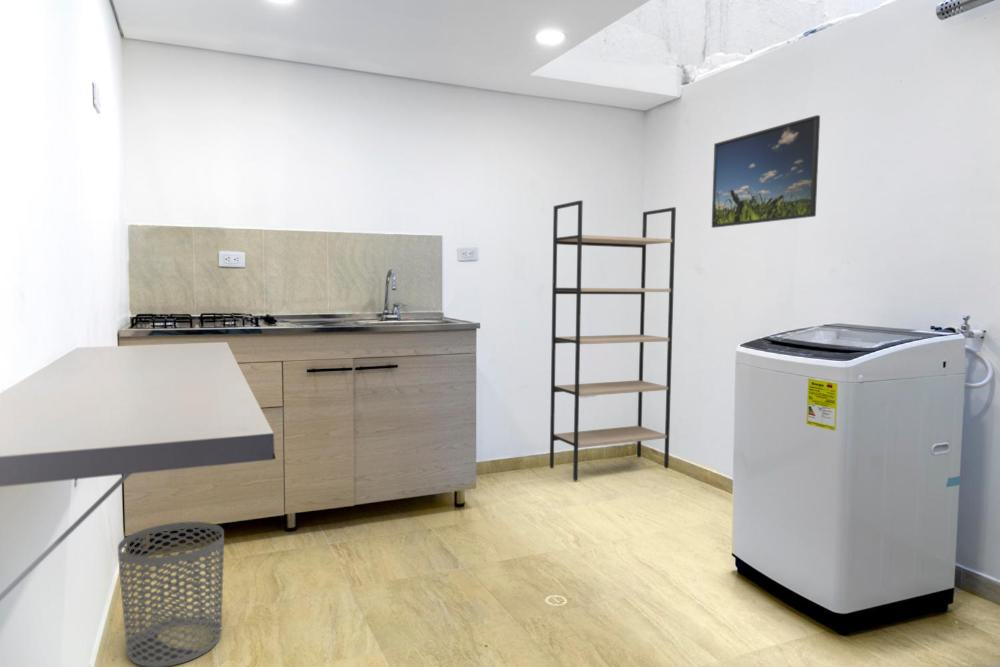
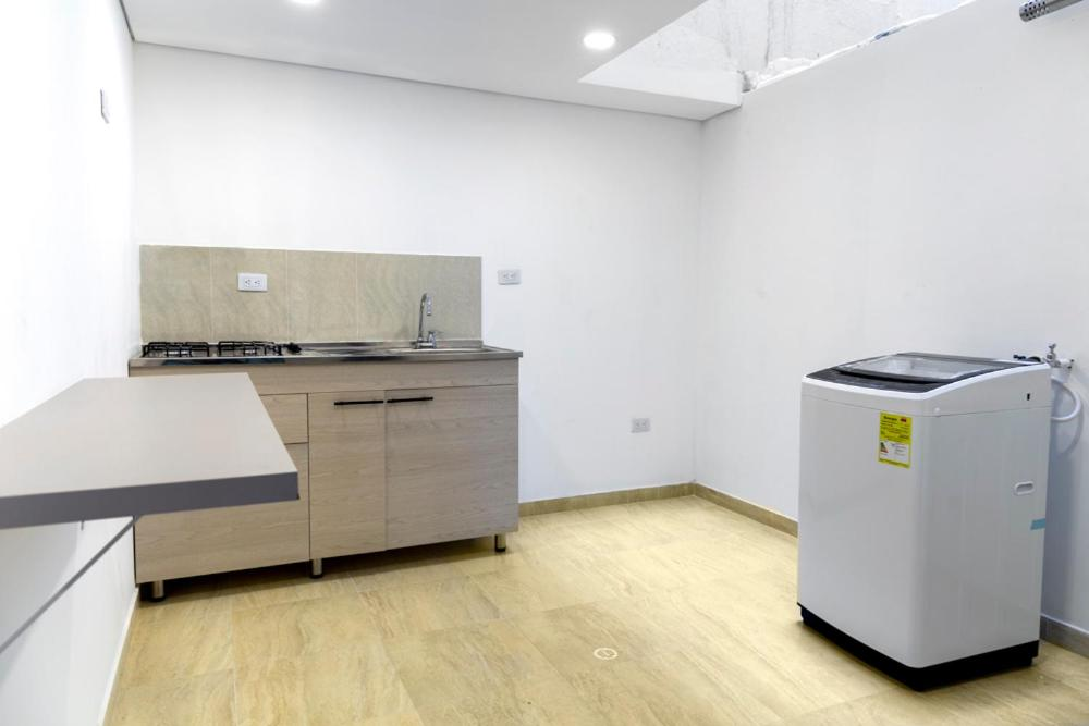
- shelving unit [549,199,677,482]
- waste bin [117,521,225,667]
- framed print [711,114,821,229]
